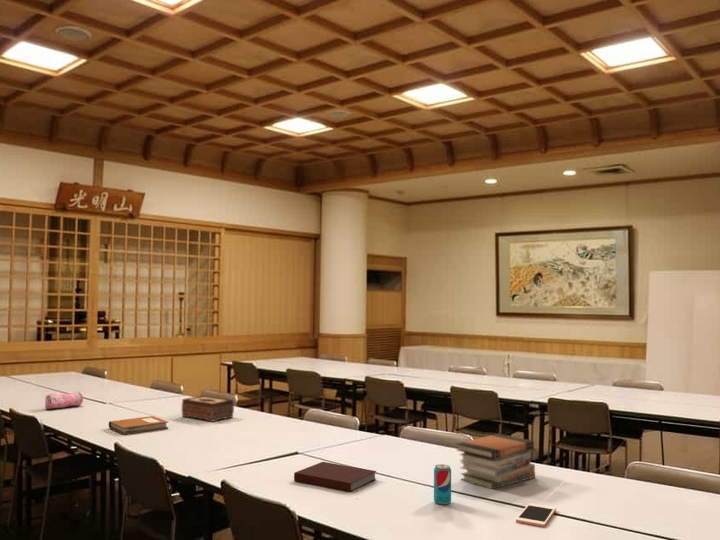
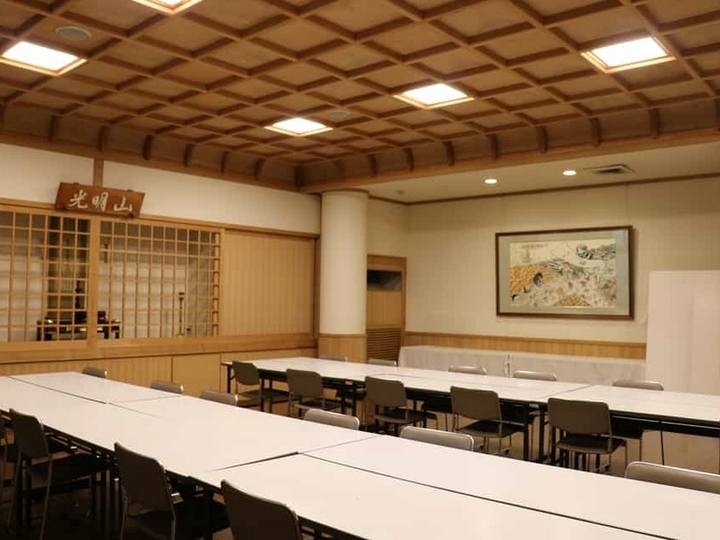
- cell phone [515,502,557,528]
- notebook [293,461,377,493]
- tissue box [181,395,235,423]
- book stack [455,433,537,490]
- pencil case [44,390,84,410]
- beverage can [433,463,452,505]
- notebook [108,415,169,436]
